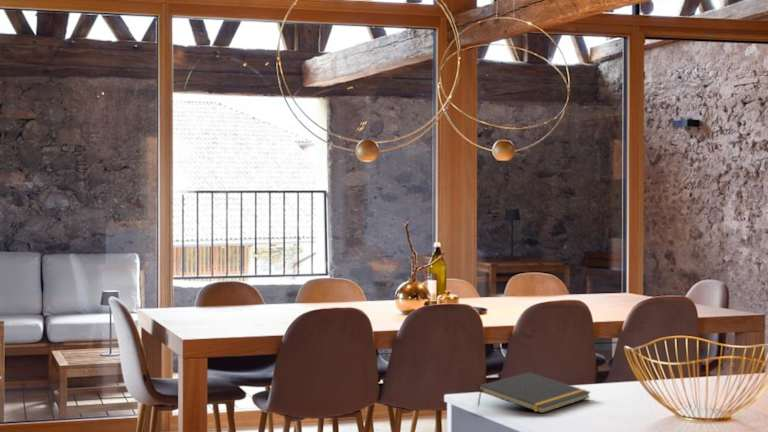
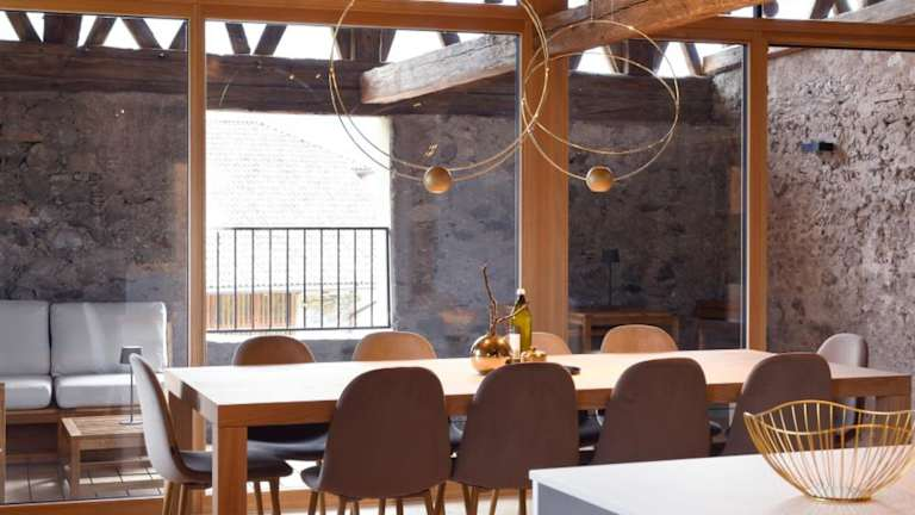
- notepad [476,371,592,414]
